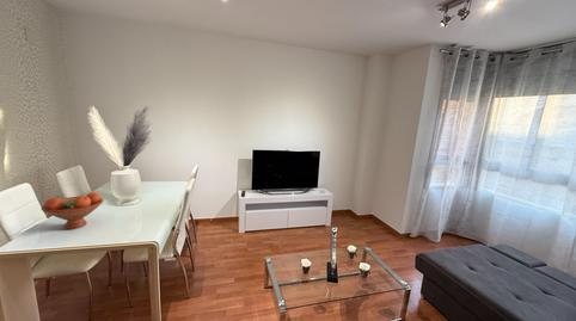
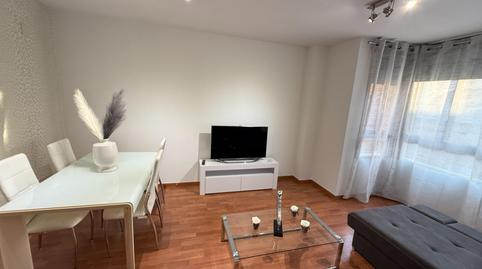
- fruit bowl [41,191,104,230]
